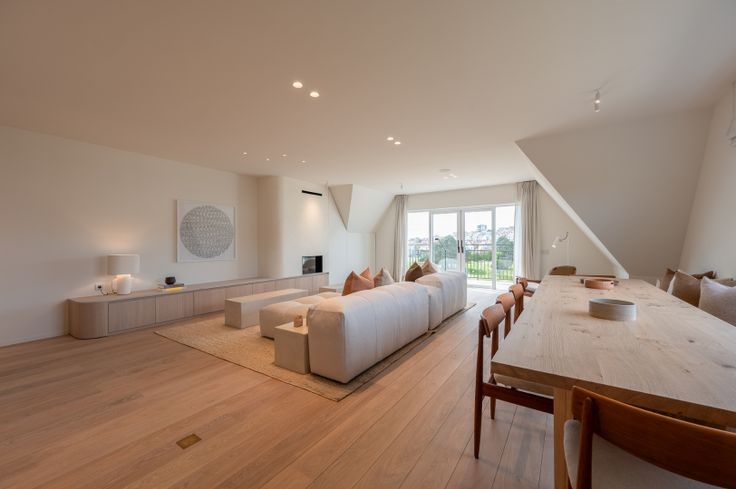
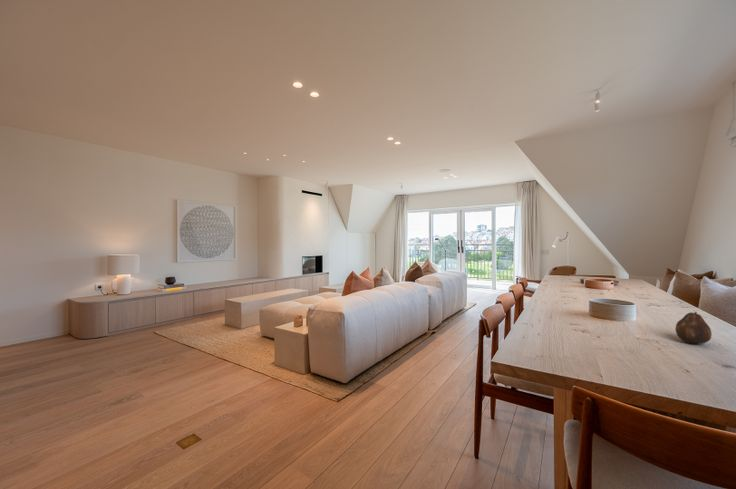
+ fruit [674,311,713,344]
